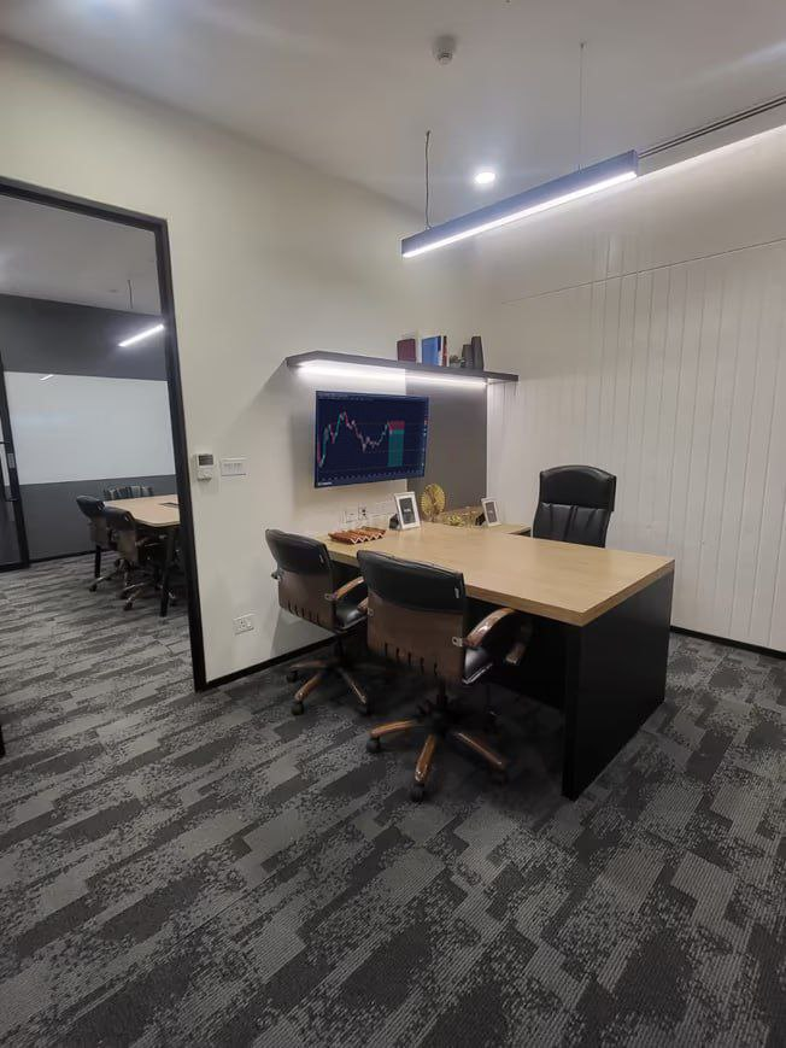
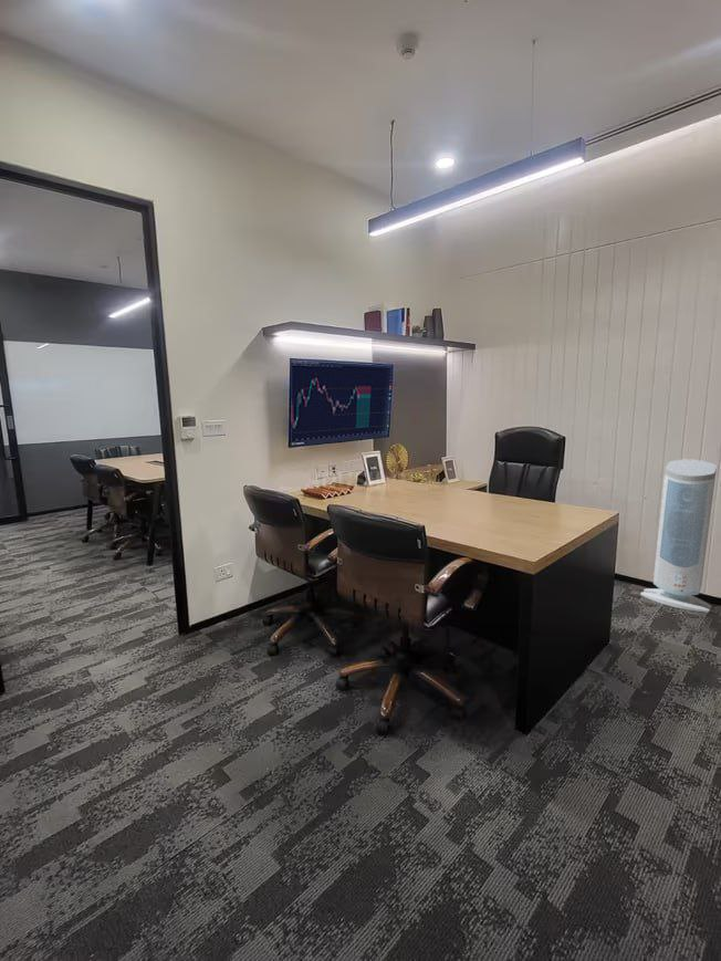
+ air purifier [639,458,718,614]
